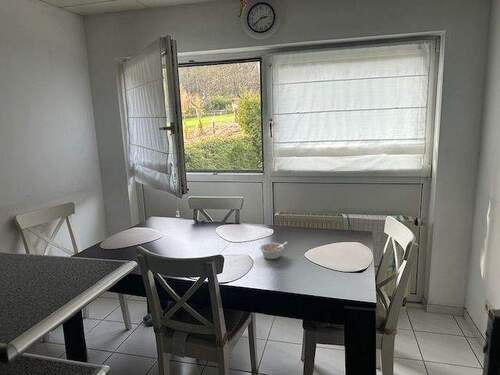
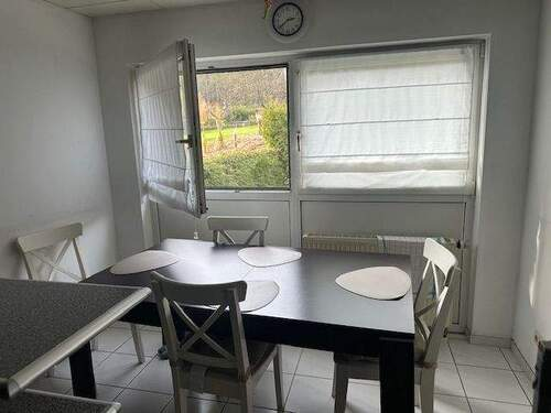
- legume [259,241,288,260]
